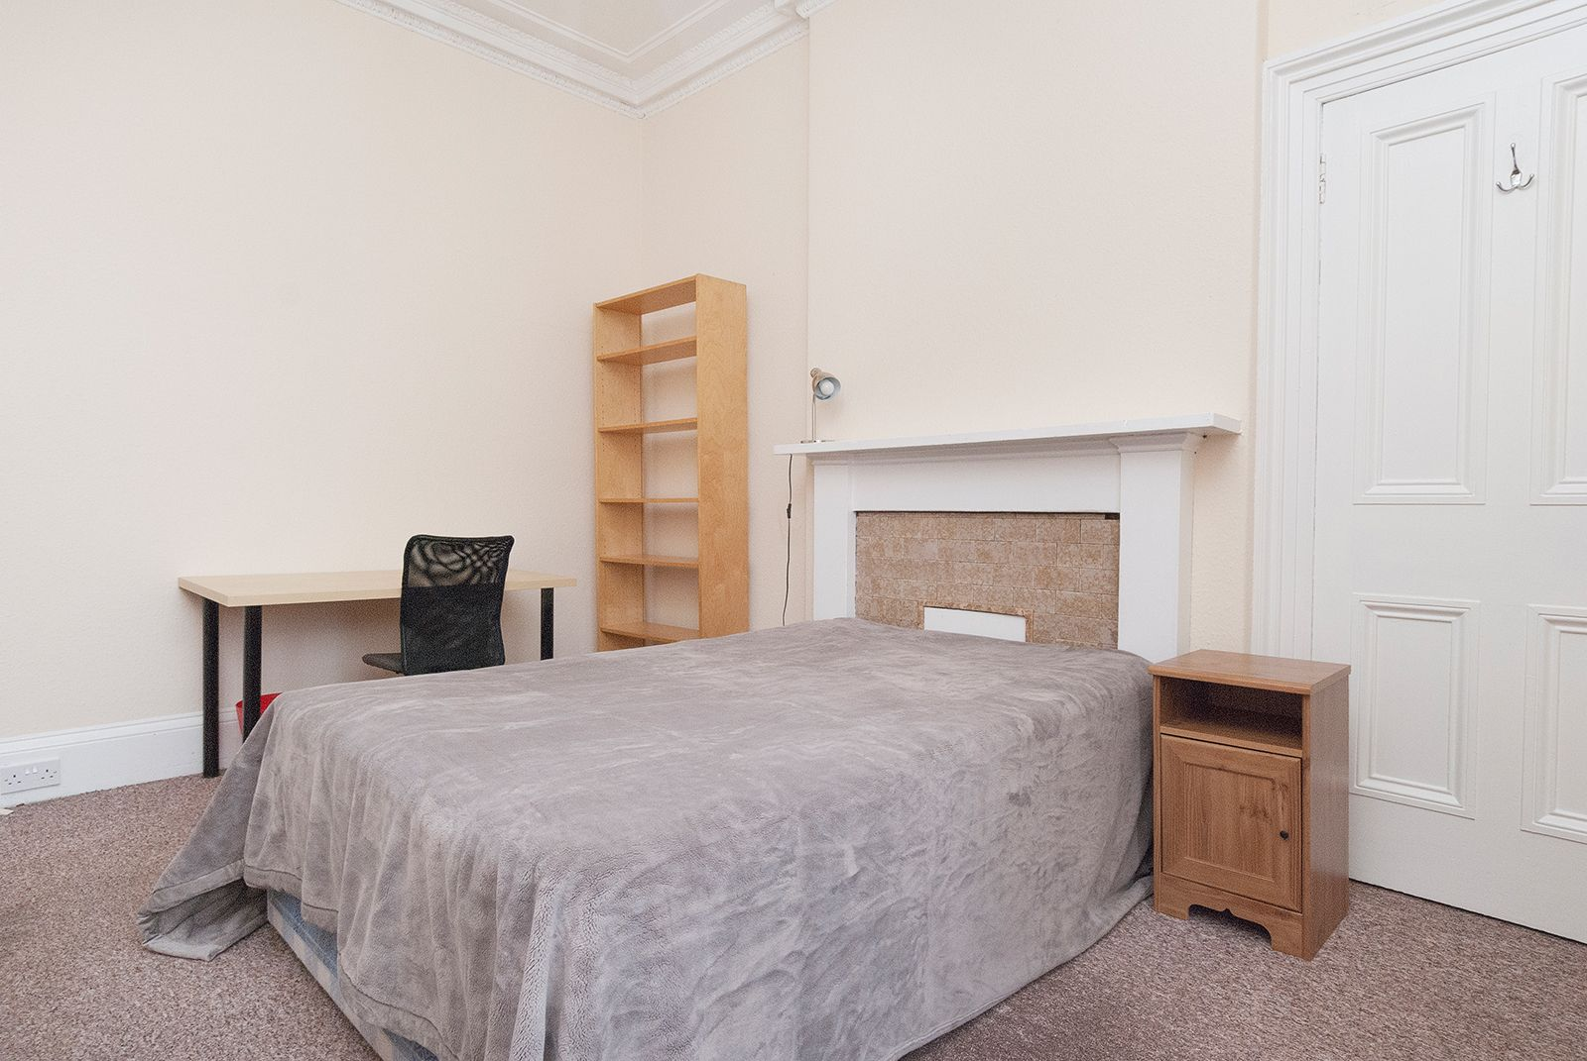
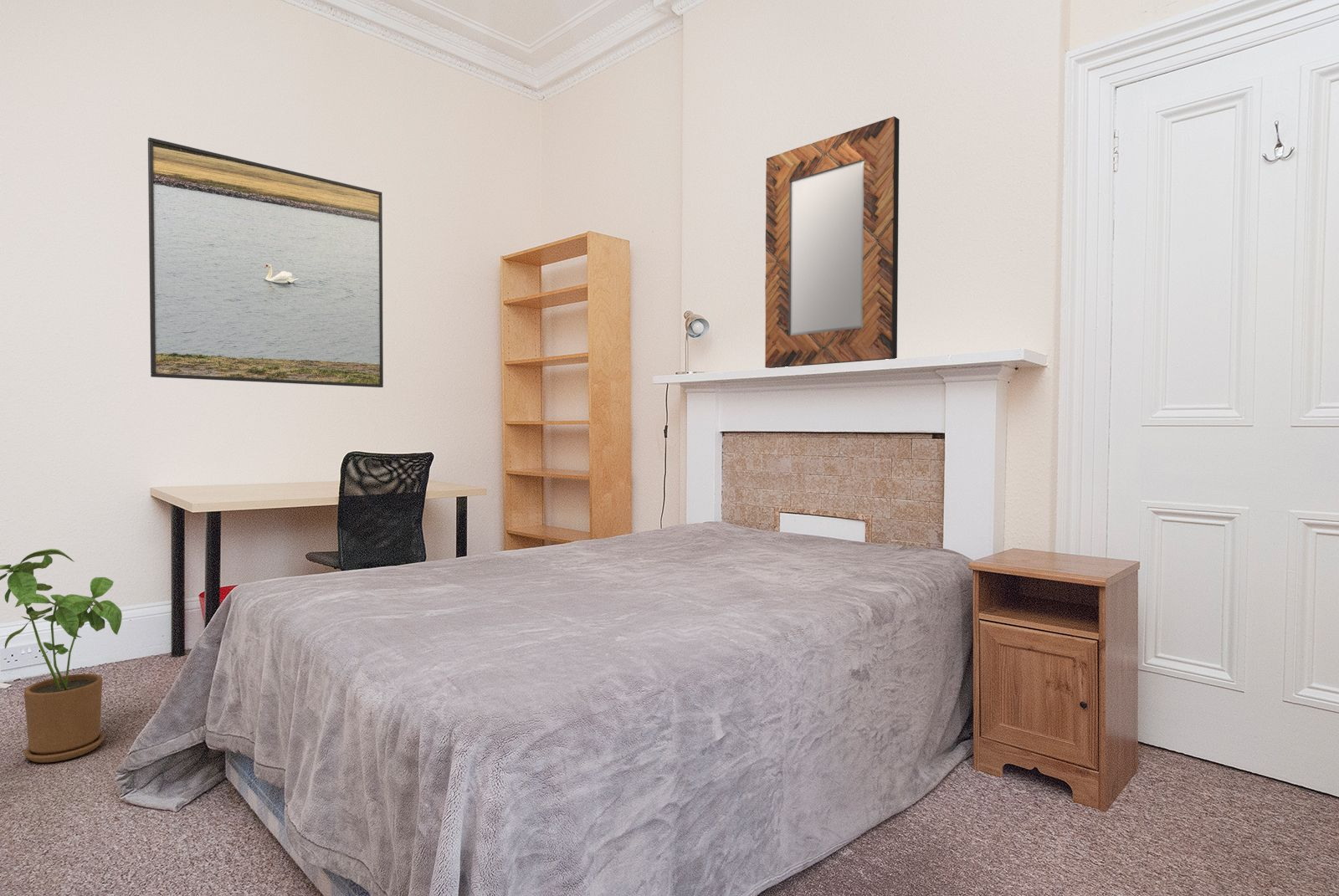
+ home mirror [764,115,900,369]
+ house plant [0,548,123,764]
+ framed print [147,136,384,388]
